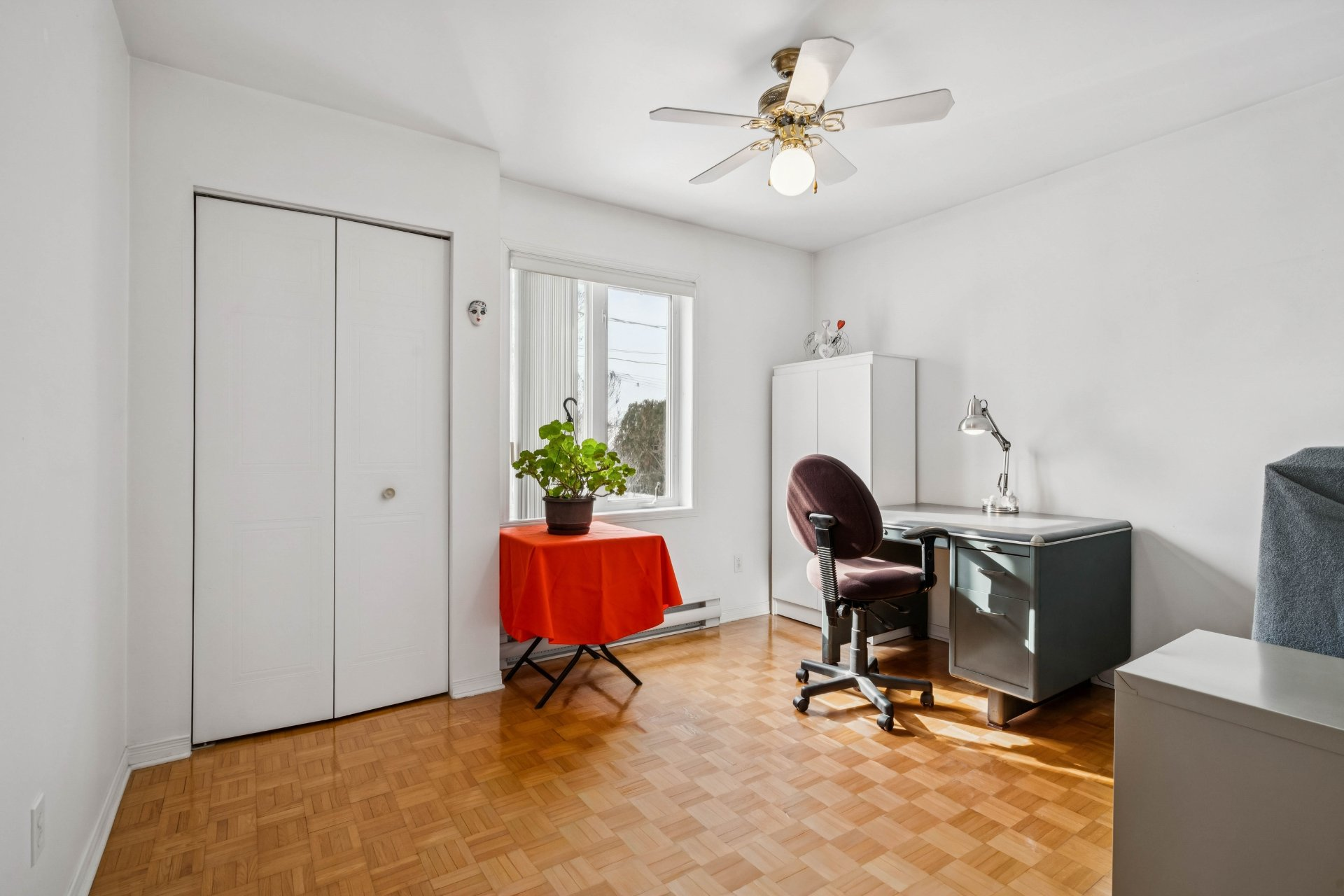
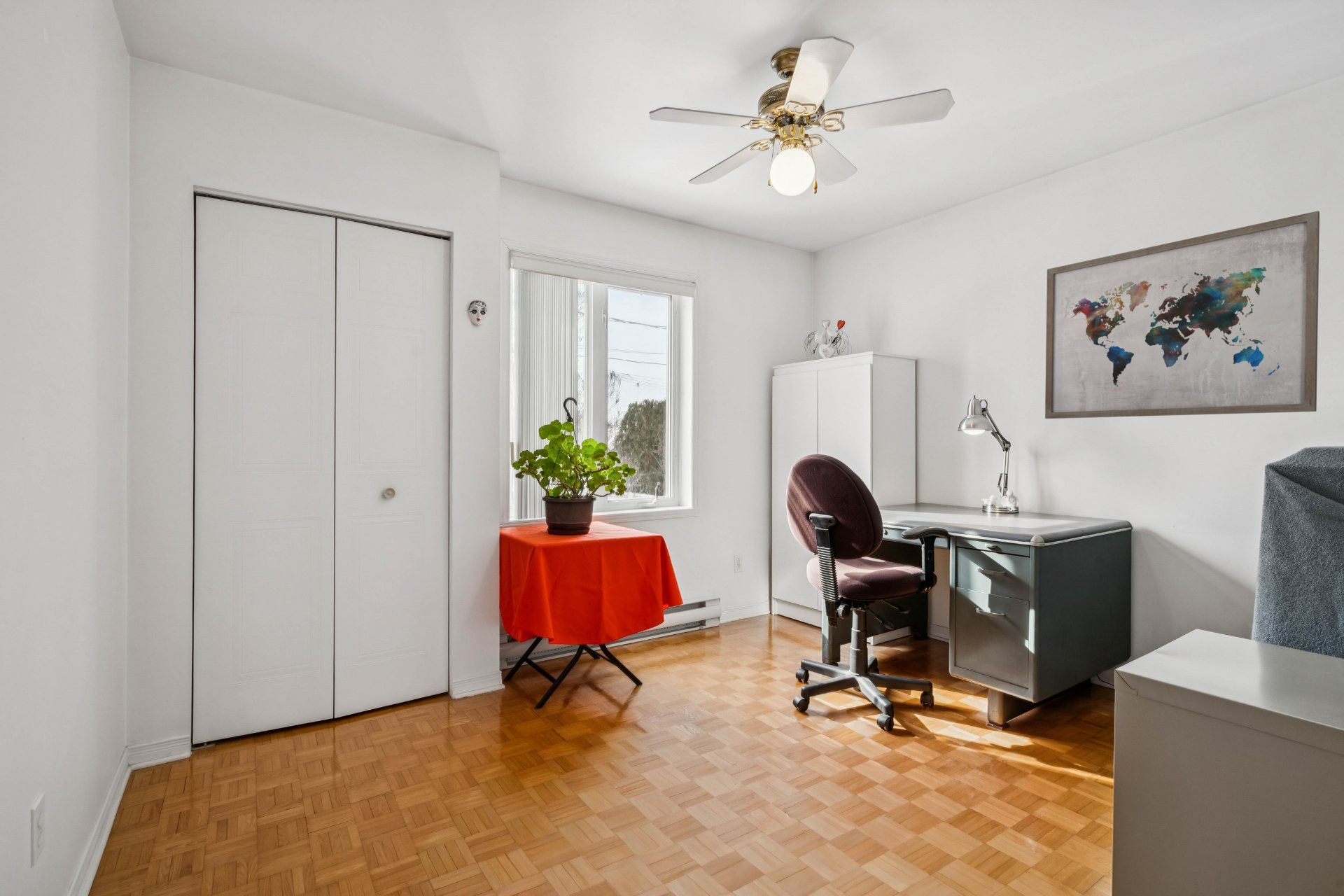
+ wall art [1044,210,1320,419]
